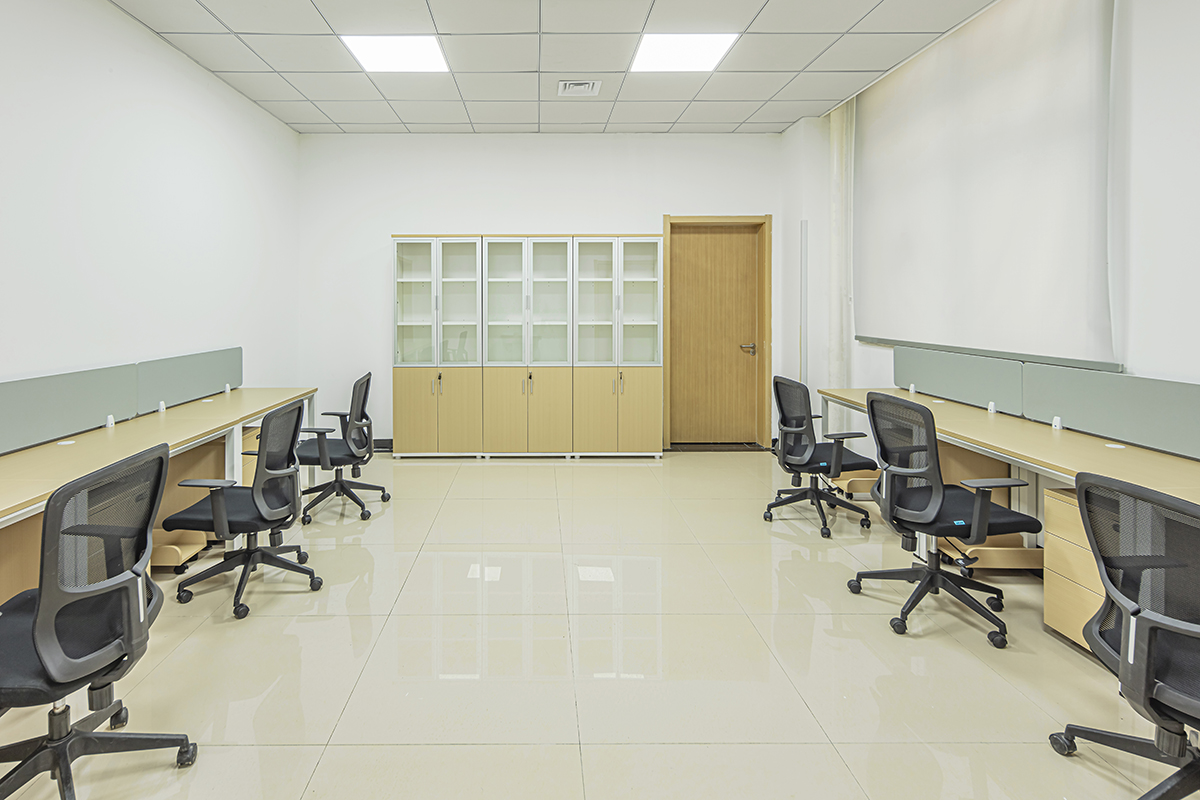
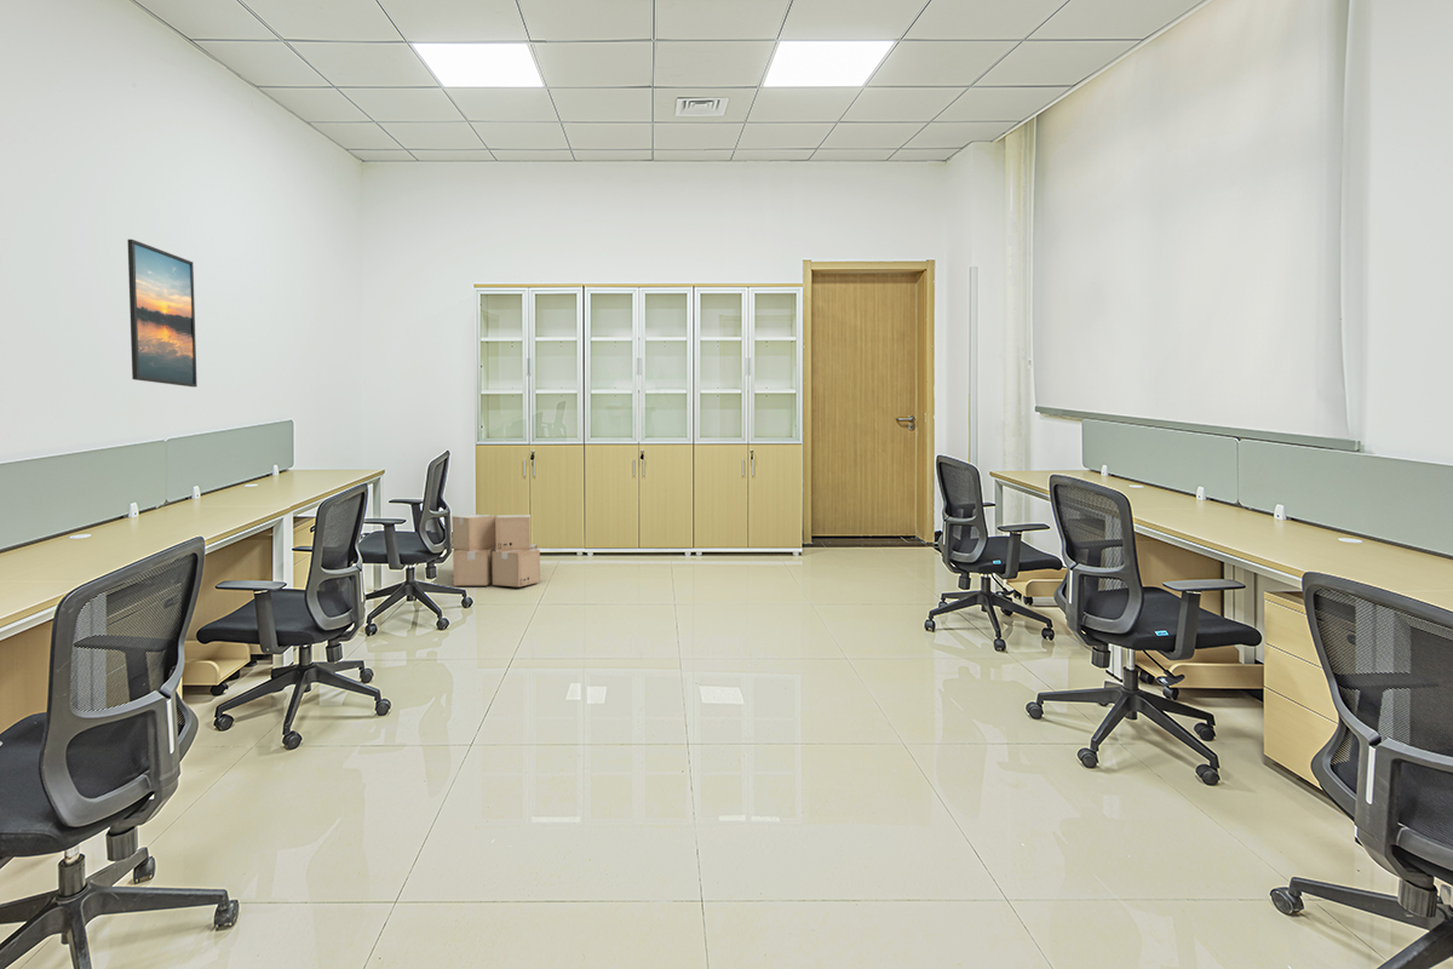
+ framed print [126,239,199,388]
+ cardboard box [450,514,541,587]
